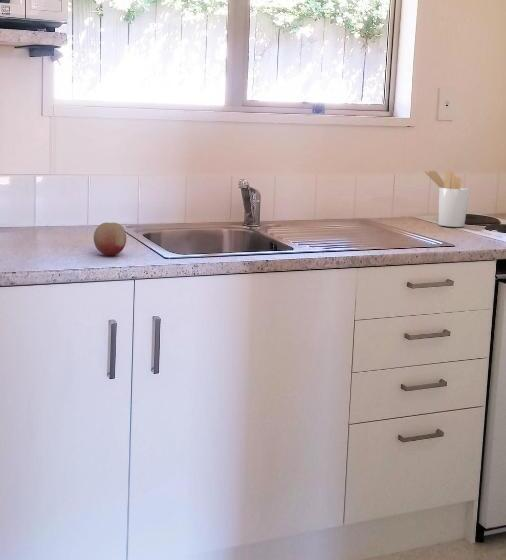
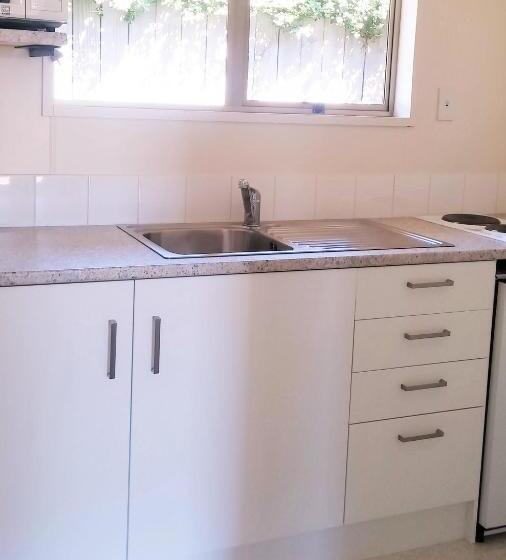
- fruit [93,222,127,256]
- utensil holder [423,169,471,228]
